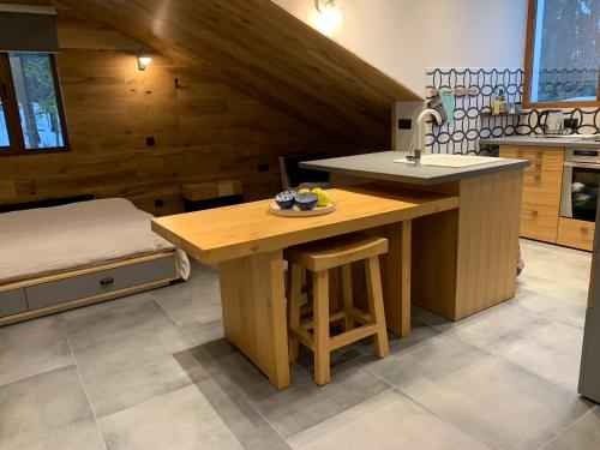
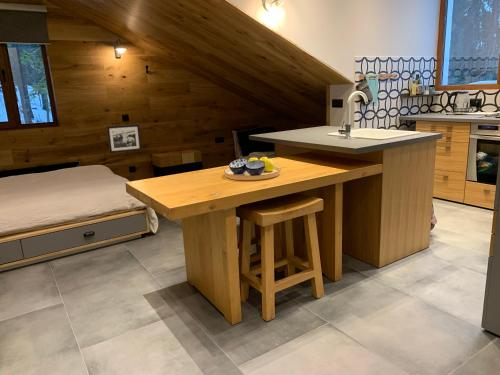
+ picture frame [106,124,143,154]
